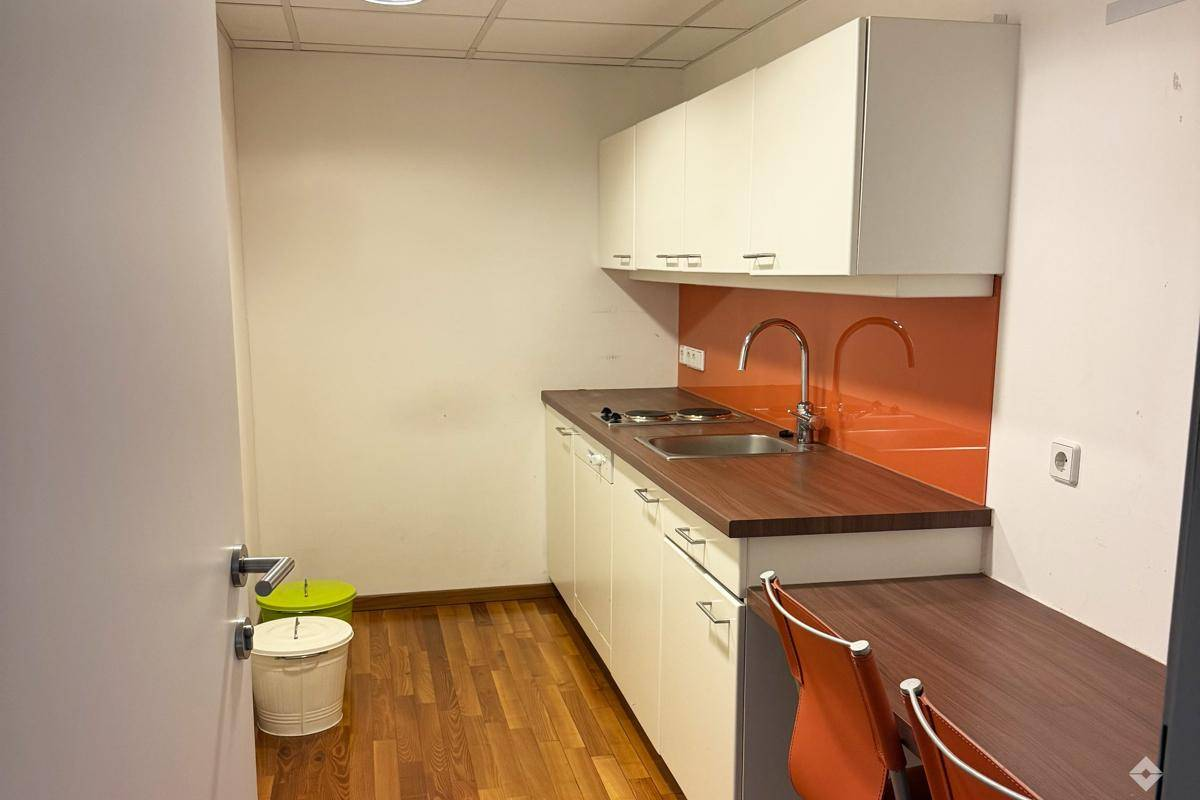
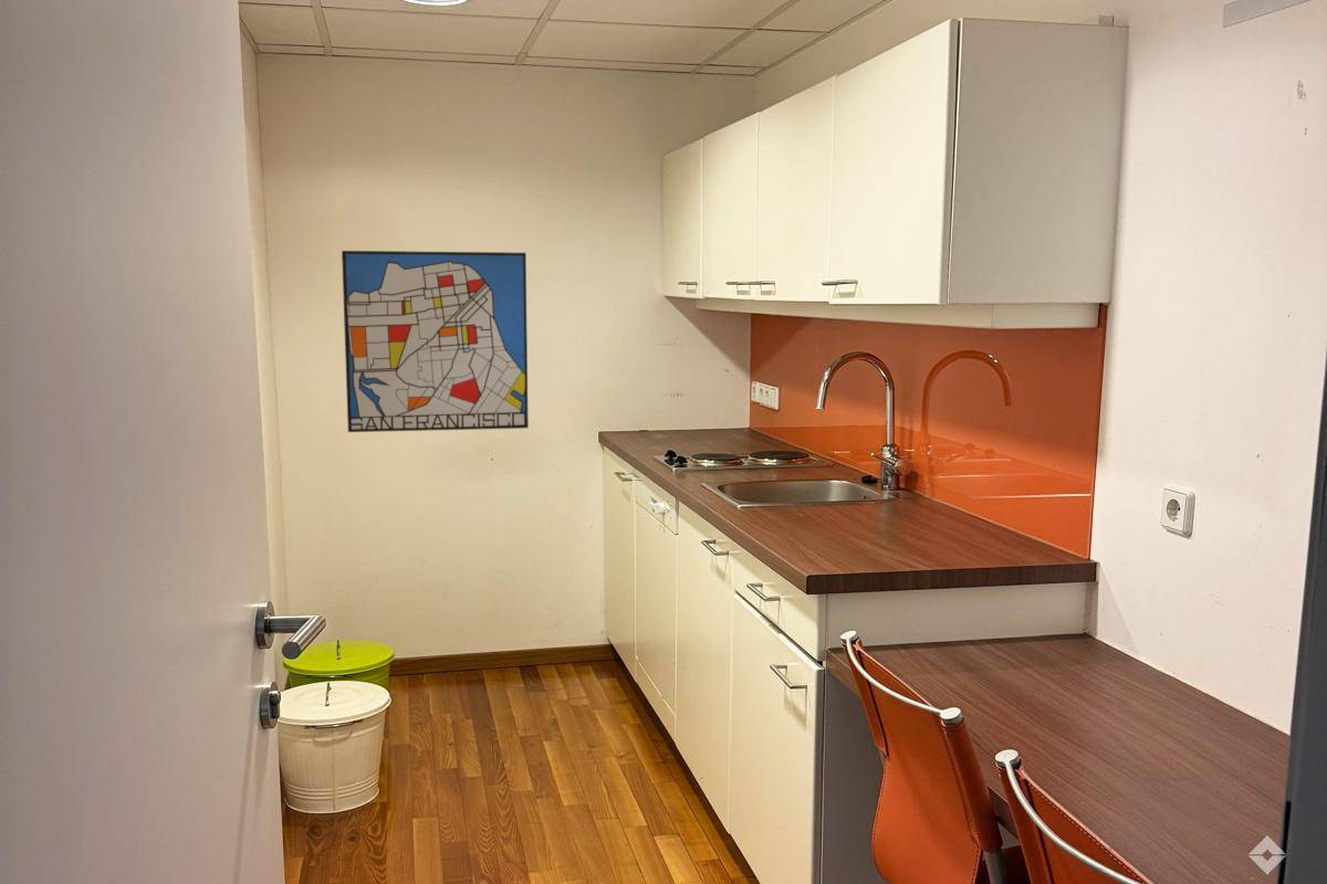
+ wall art [341,250,530,433]
